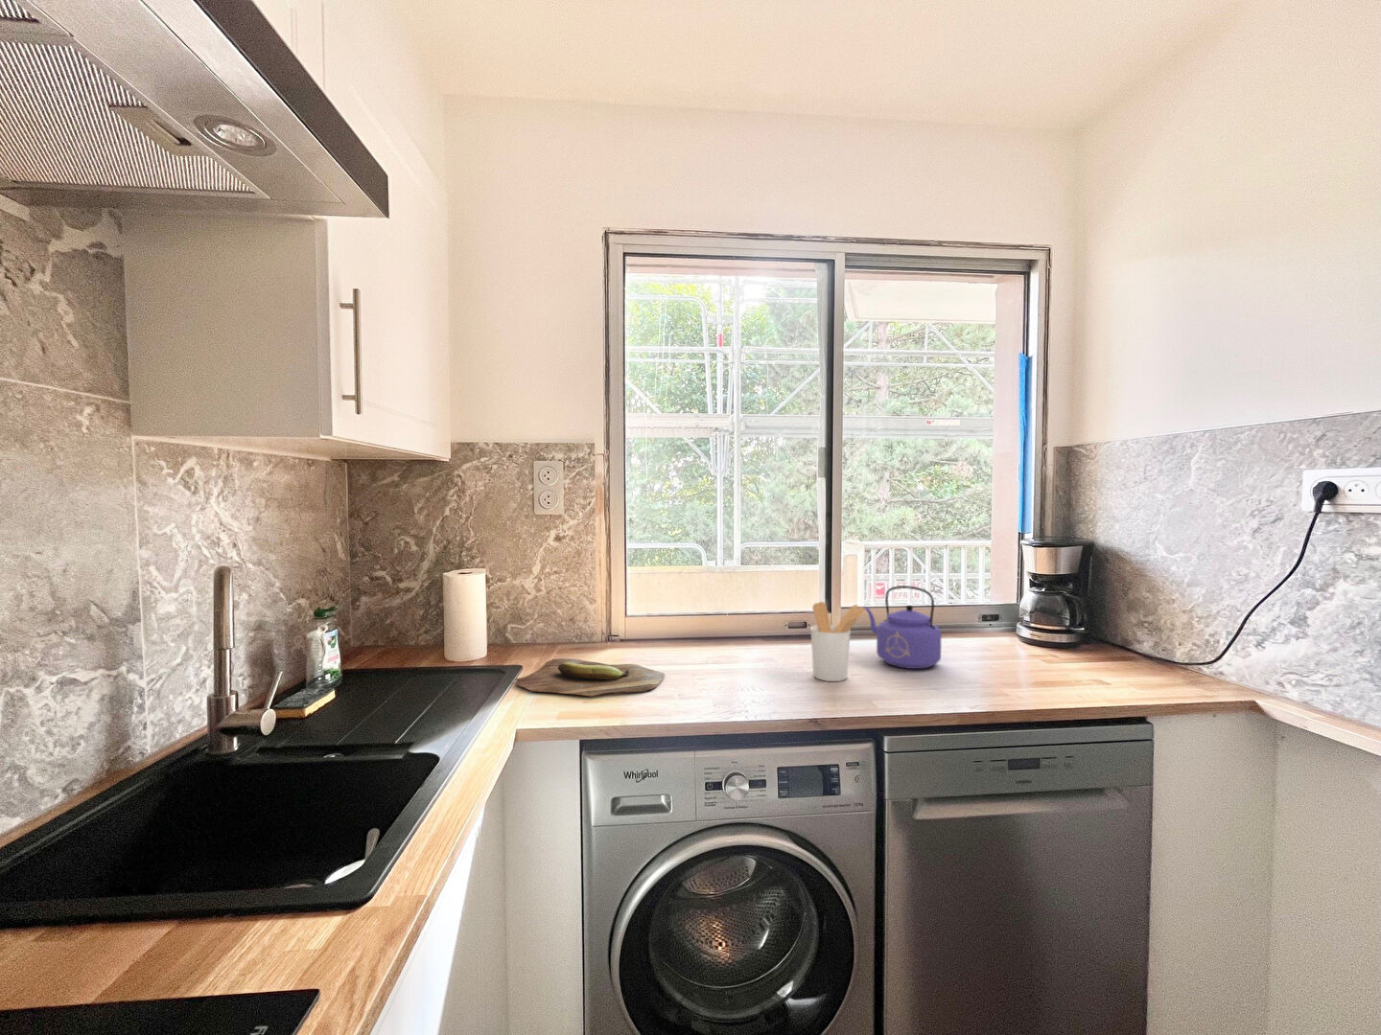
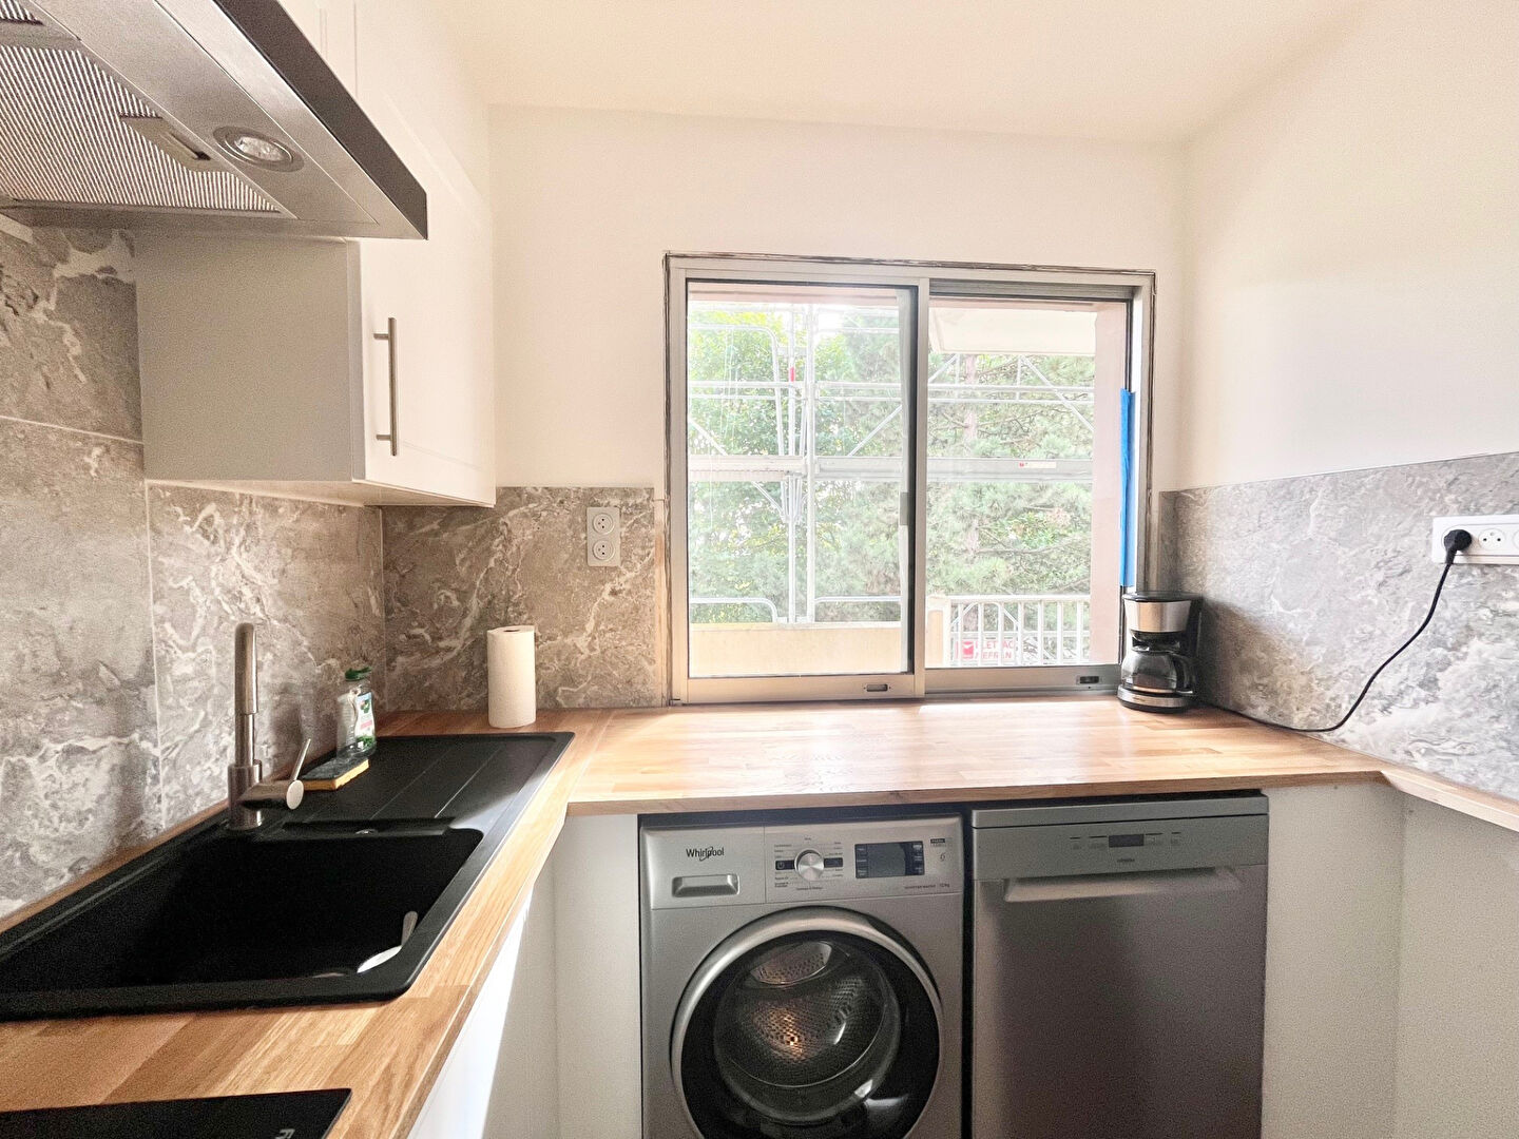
- utensil holder [809,601,866,683]
- kettle [863,585,943,670]
- cutting board [514,658,665,697]
